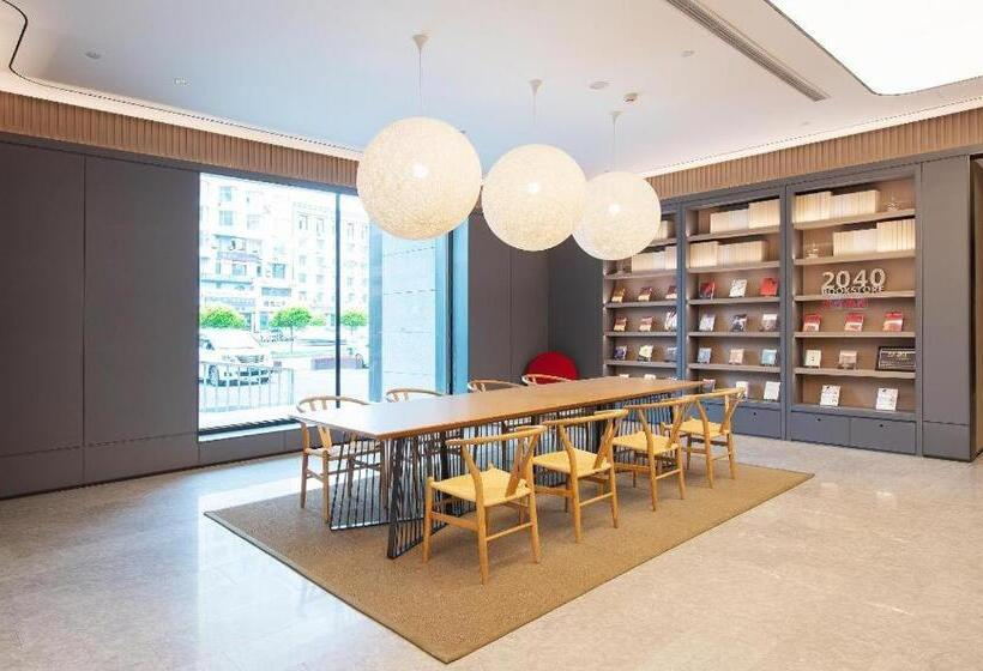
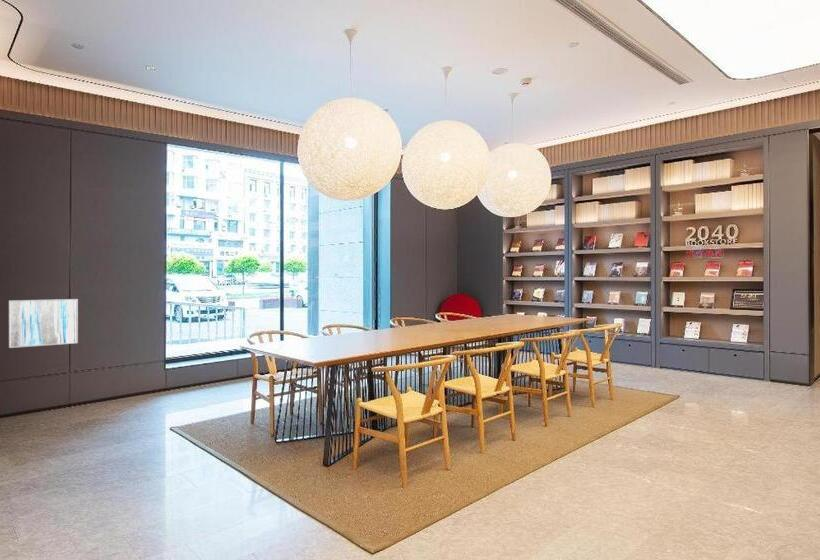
+ wall art [8,298,79,349]
